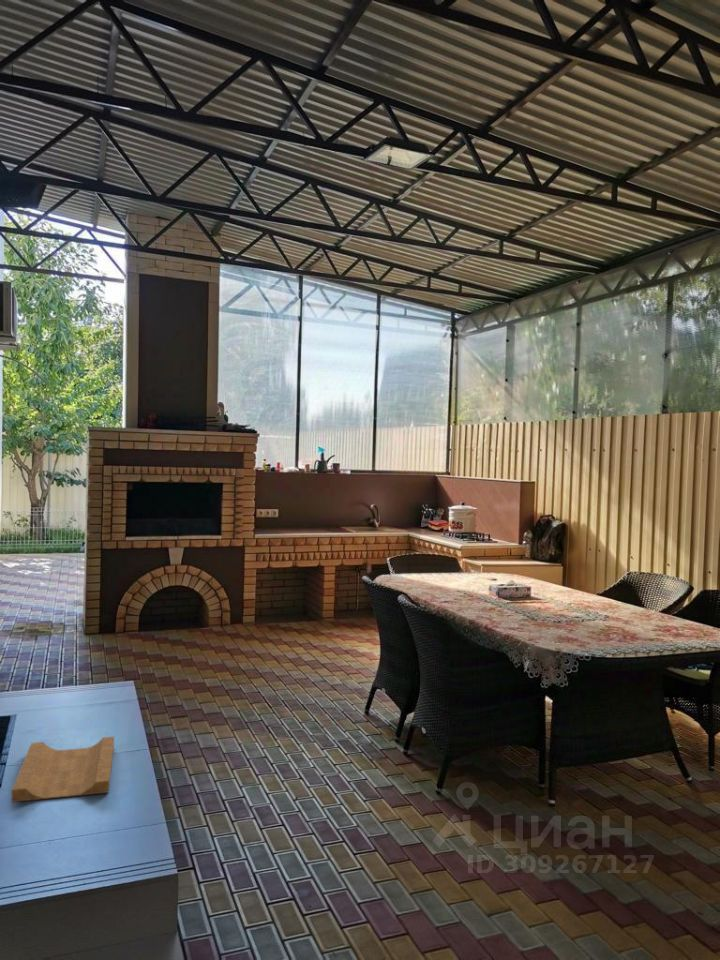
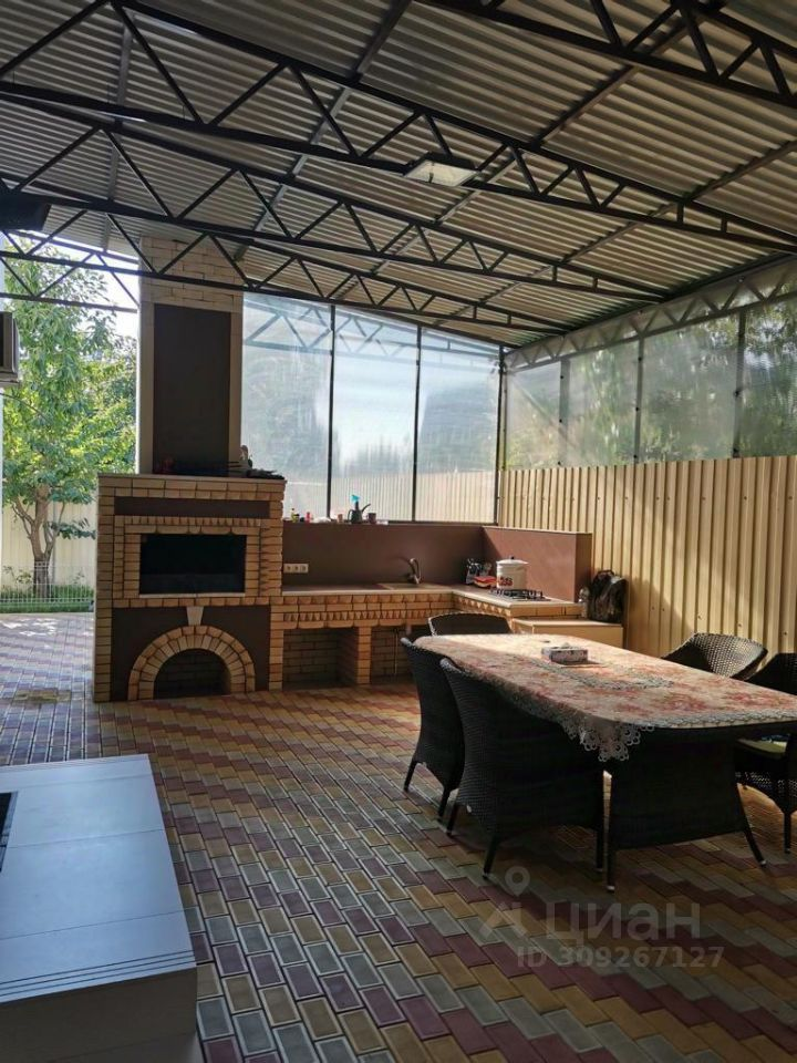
- cutting board [11,736,115,803]
